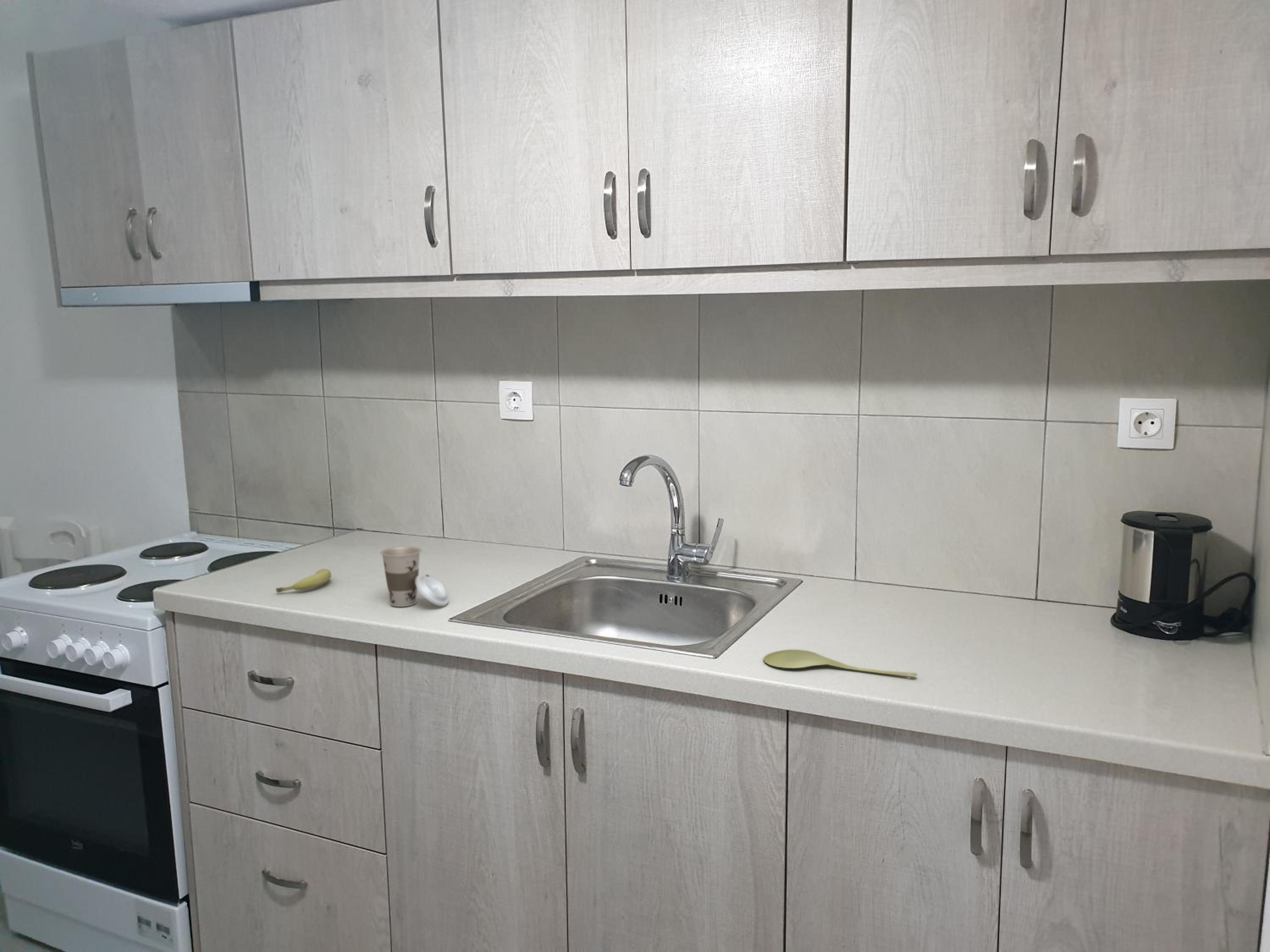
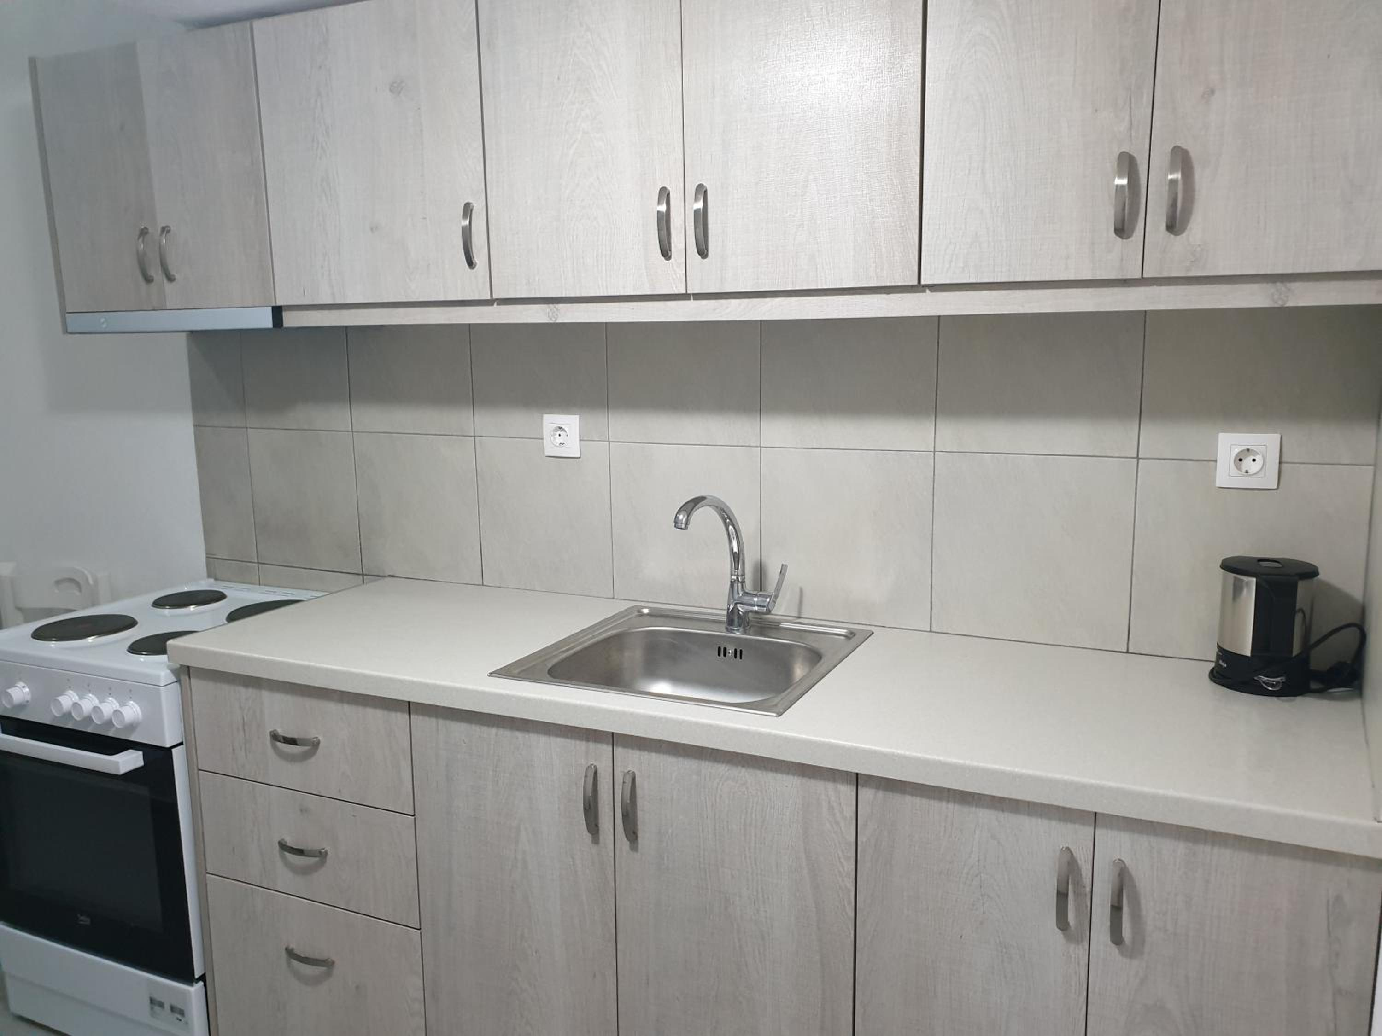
- fruit [276,568,332,593]
- spoon [763,649,918,677]
- cup [380,546,449,607]
